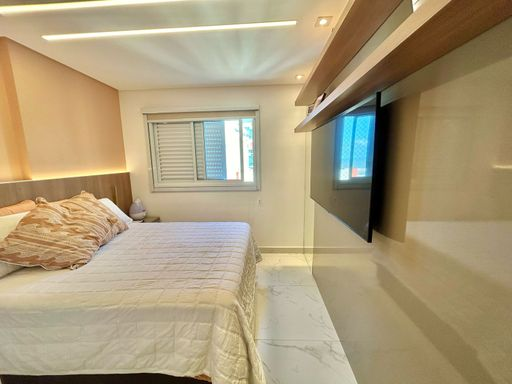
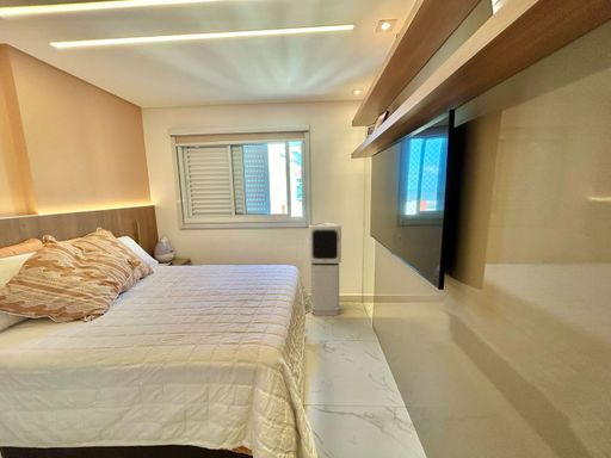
+ air purifier [308,221,342,316]
